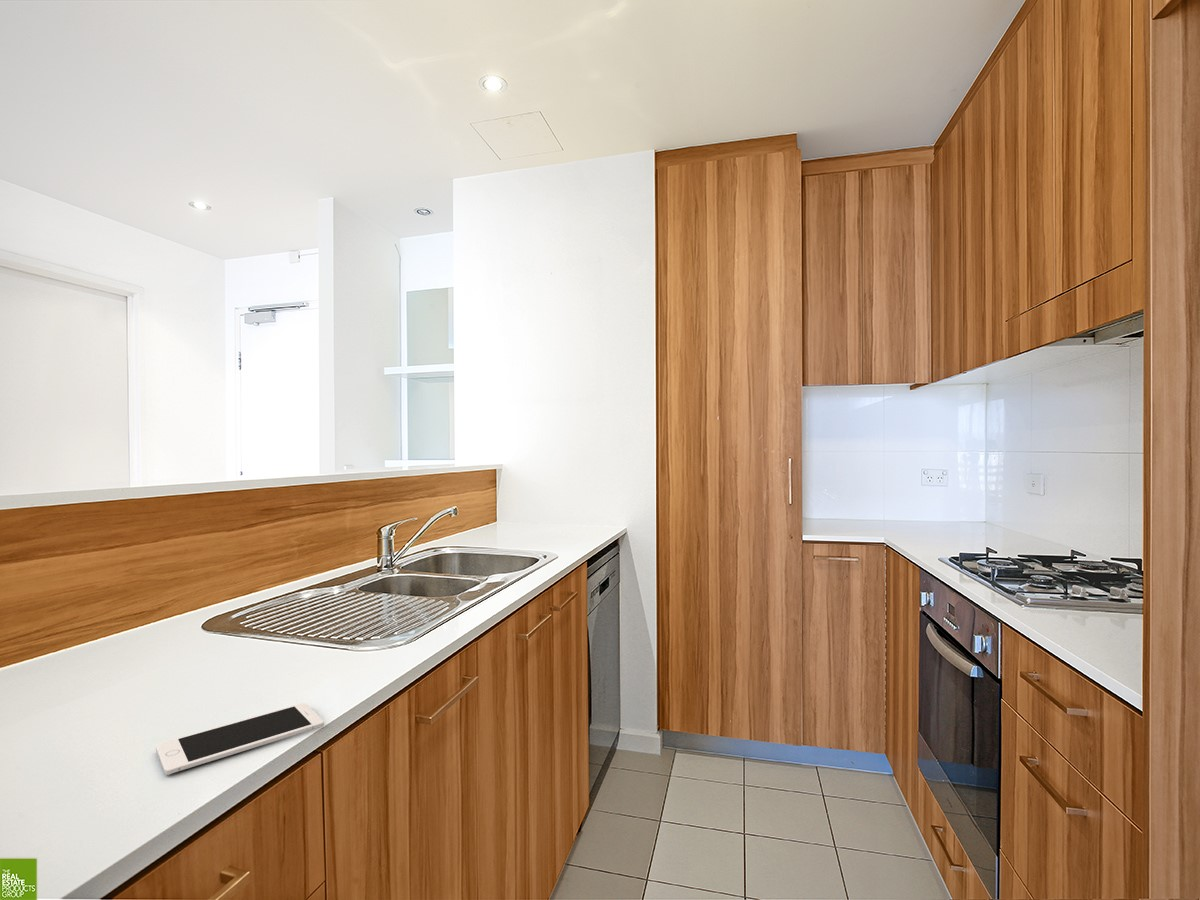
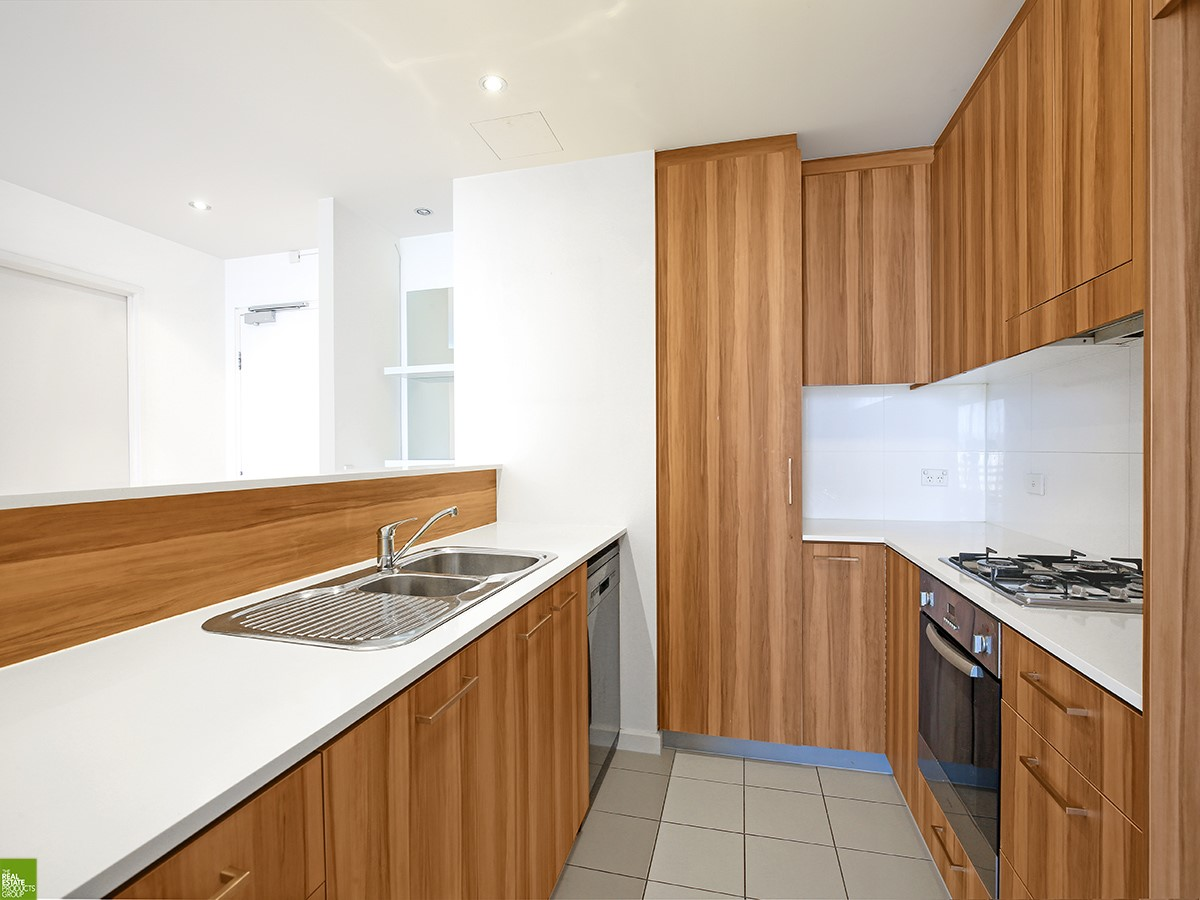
- cell phone [155,702,325,776]
